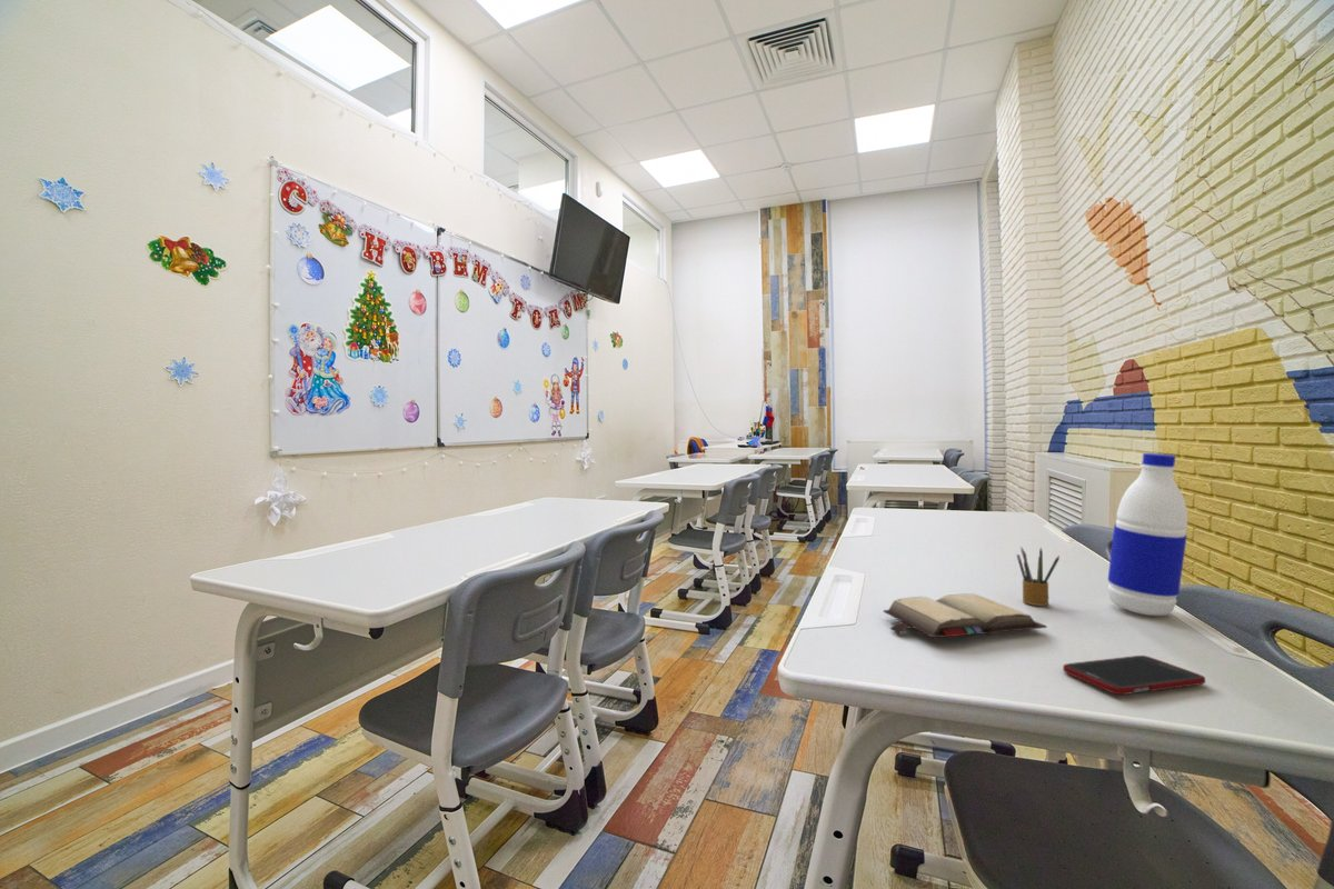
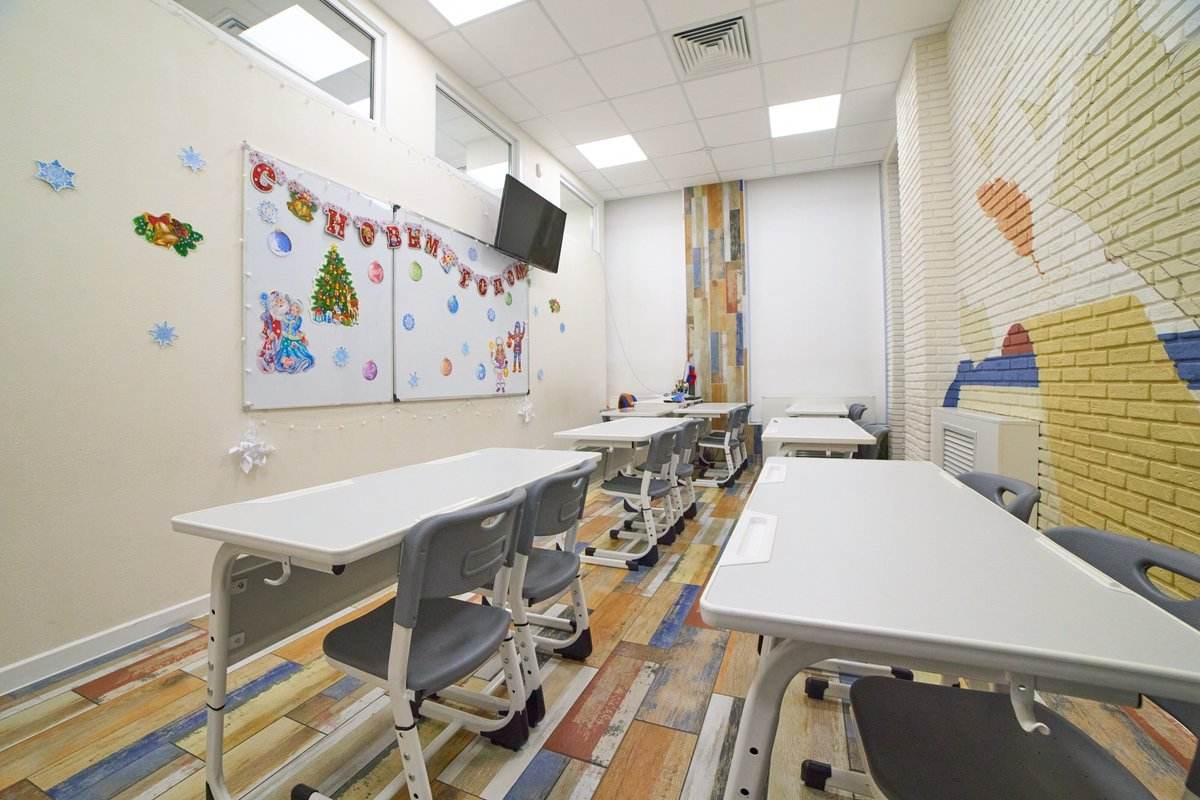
- water bottle [1107,452,1188,617]
- cell phone [1062,655,1206,696]
- hardback book [883,592,1048,639]
- pencil box [1015,547,1061,607]
